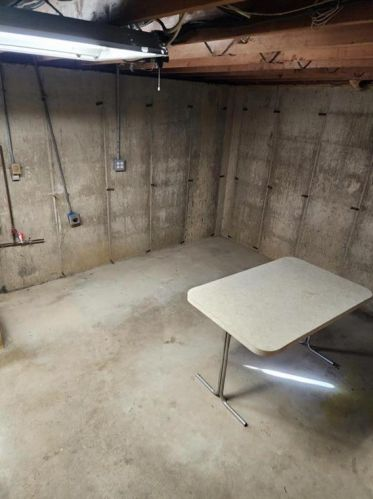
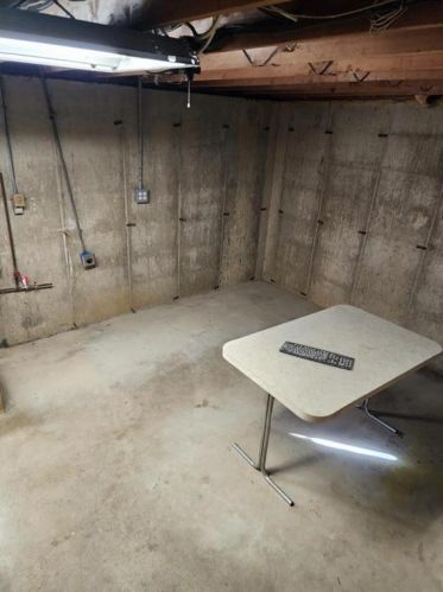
+ keyboard [278,340,356,371]
